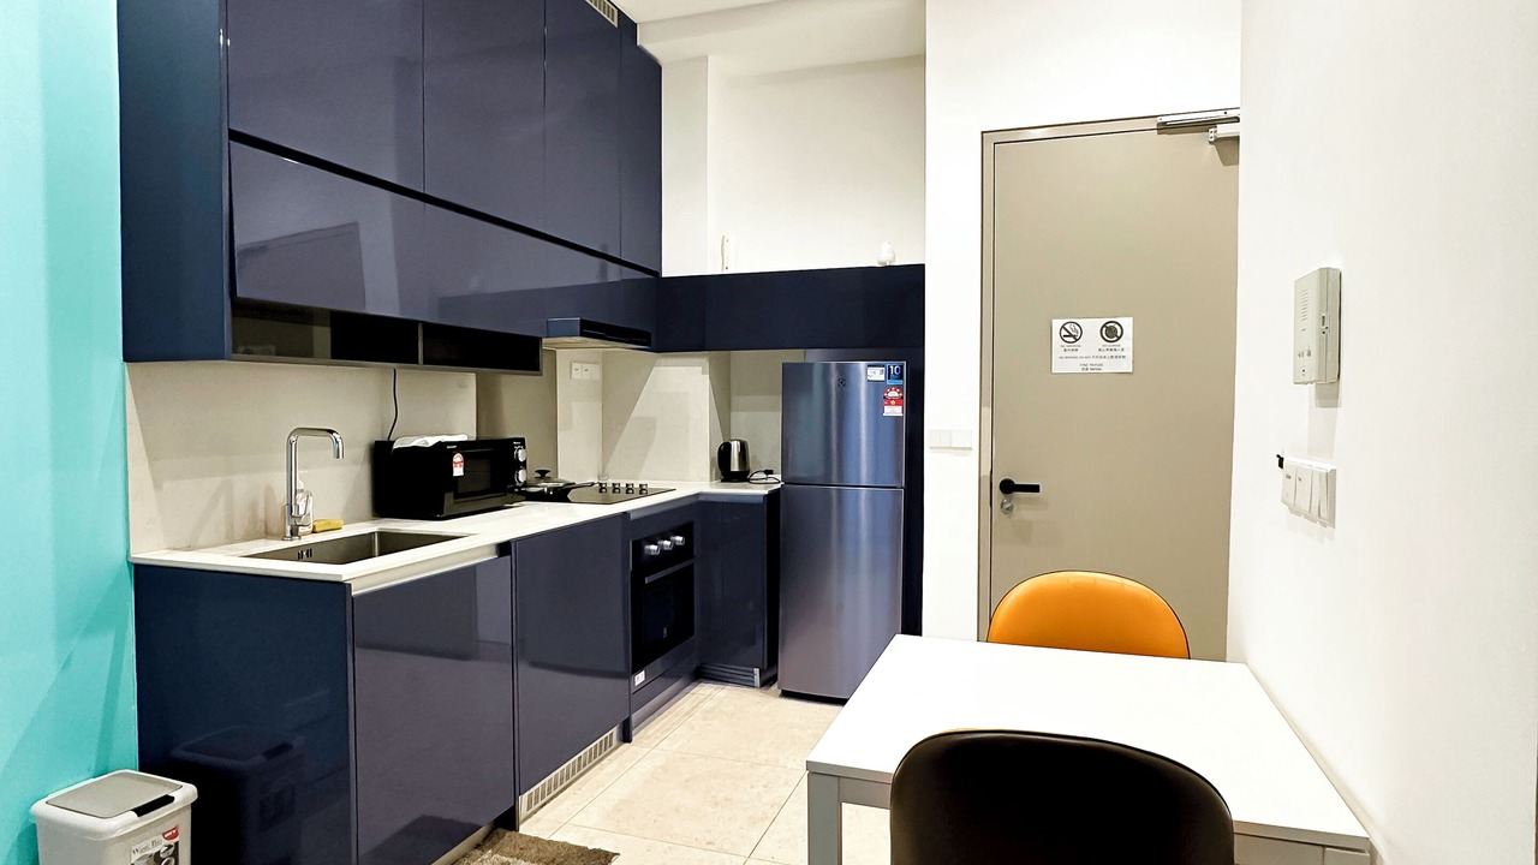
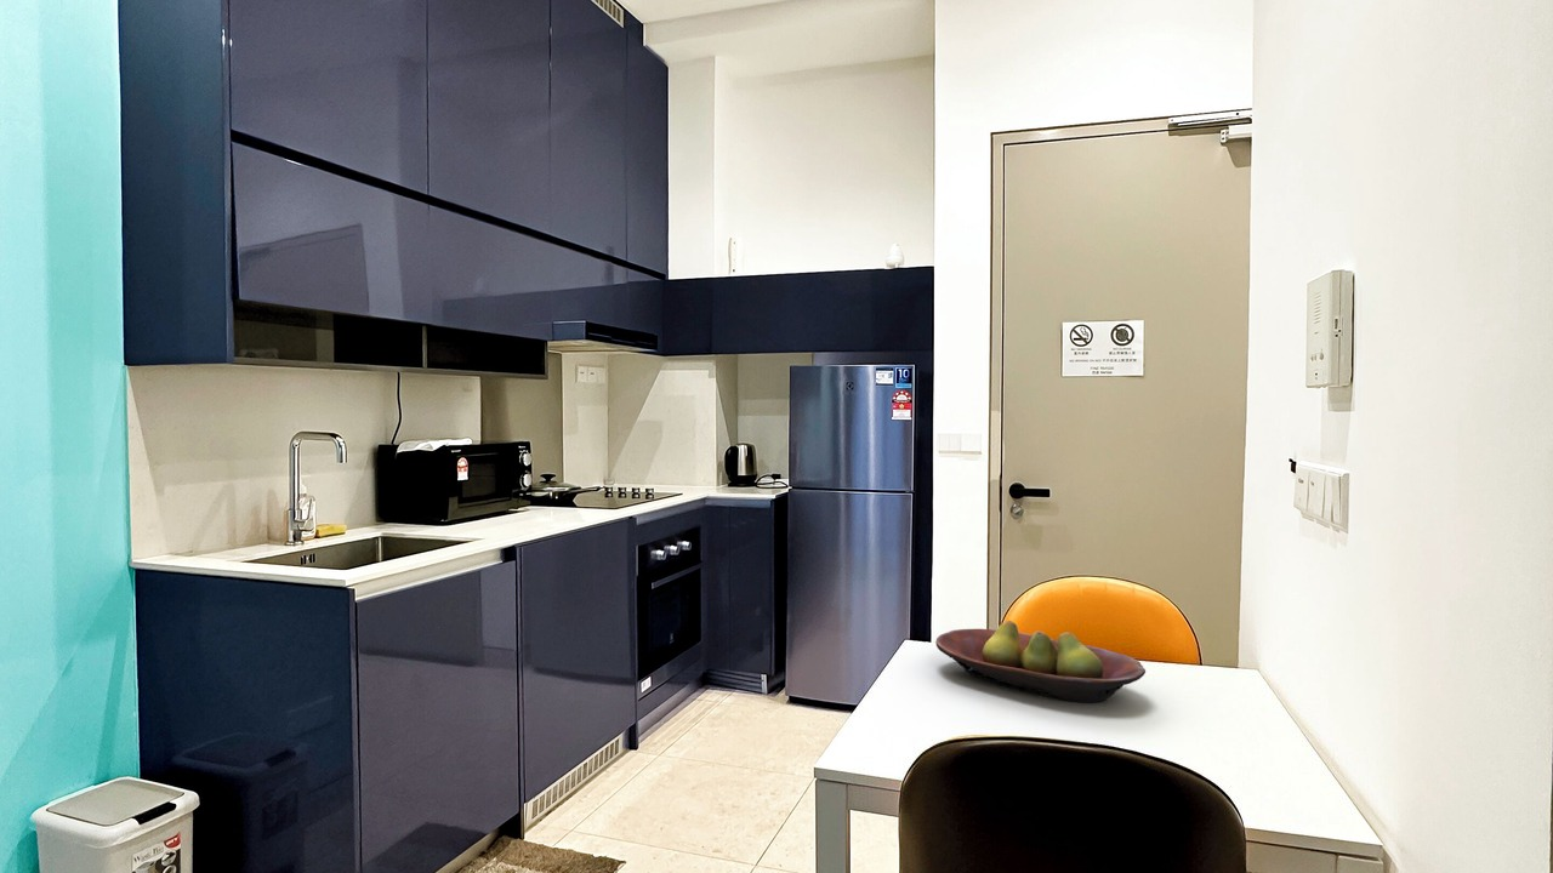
+ fruit bowl [934,620,1147,703]
